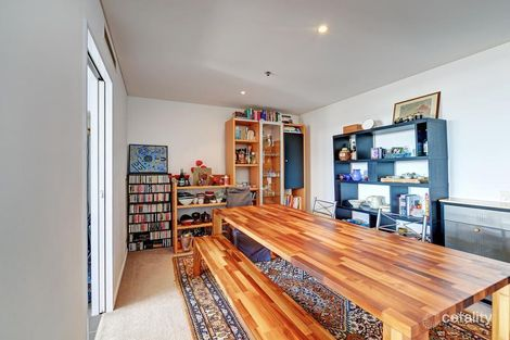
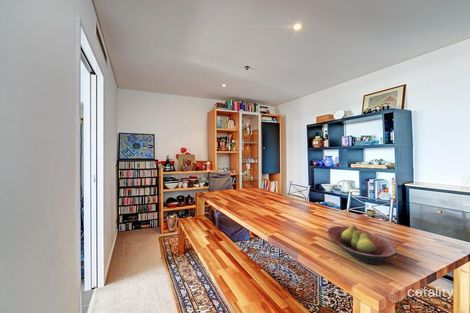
+ fruit bowl [326,224,397,265]
